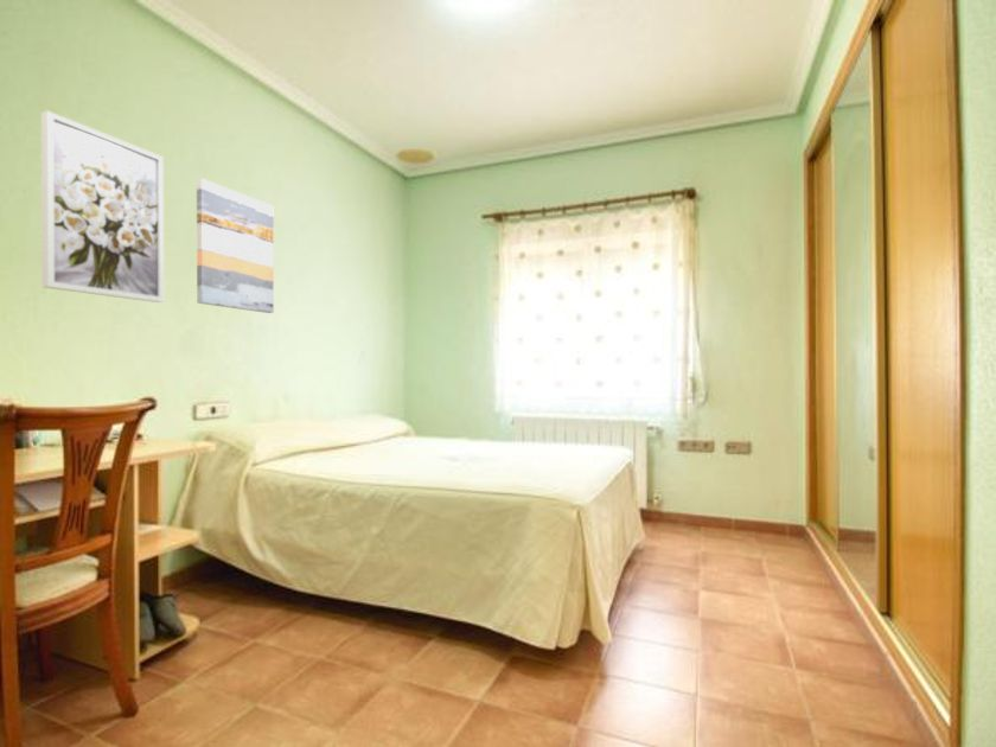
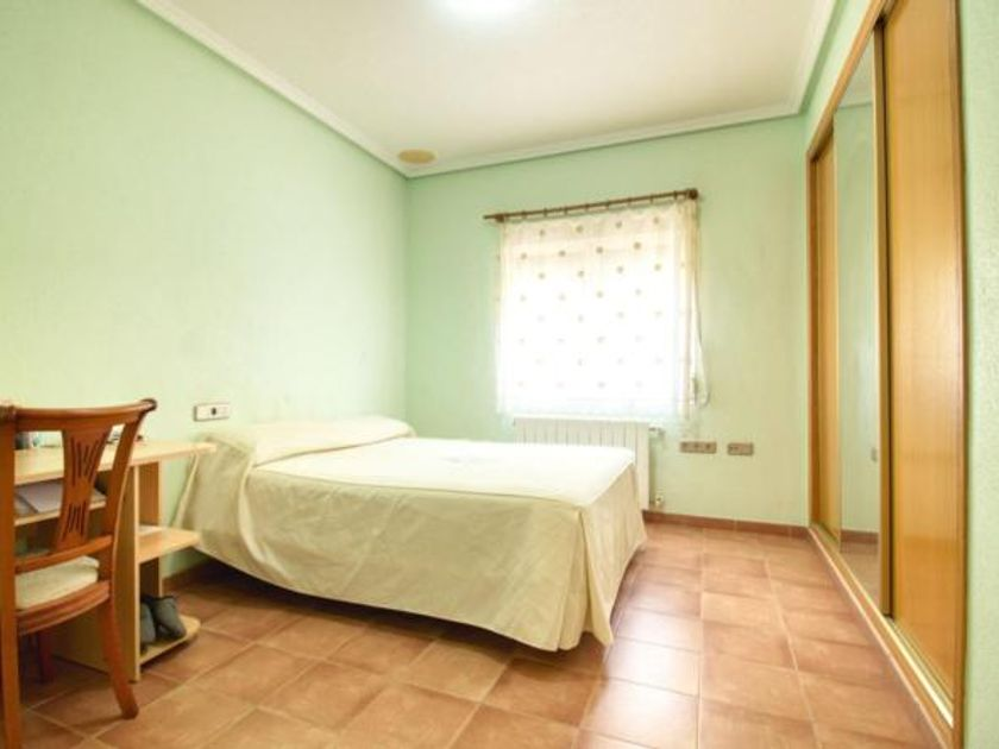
- wall art [196,177,275,314]
- wall art [40,109,165,304]
